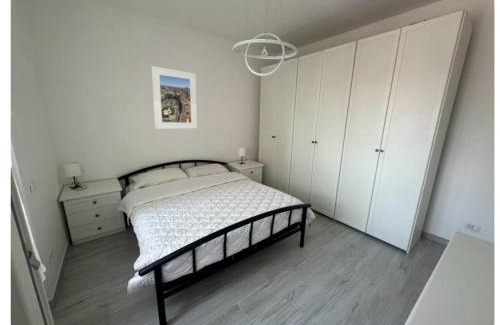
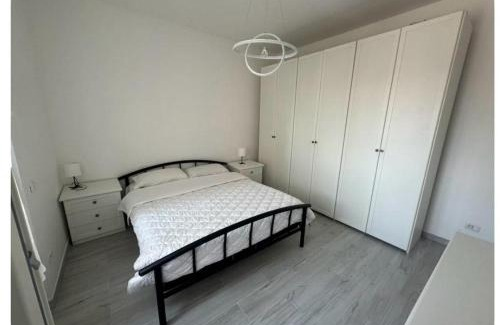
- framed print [150,65,198,130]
